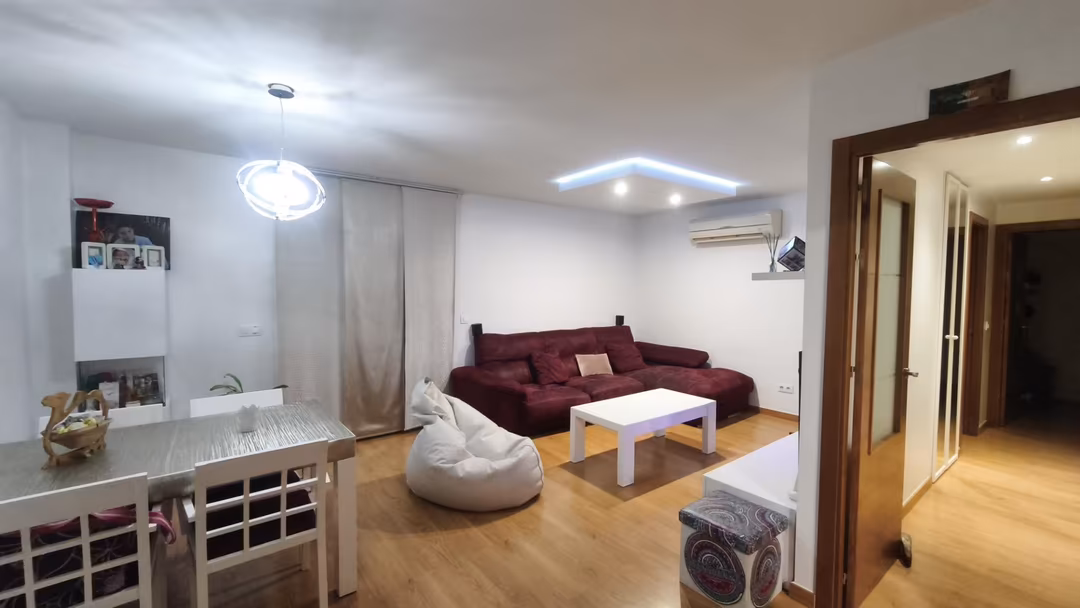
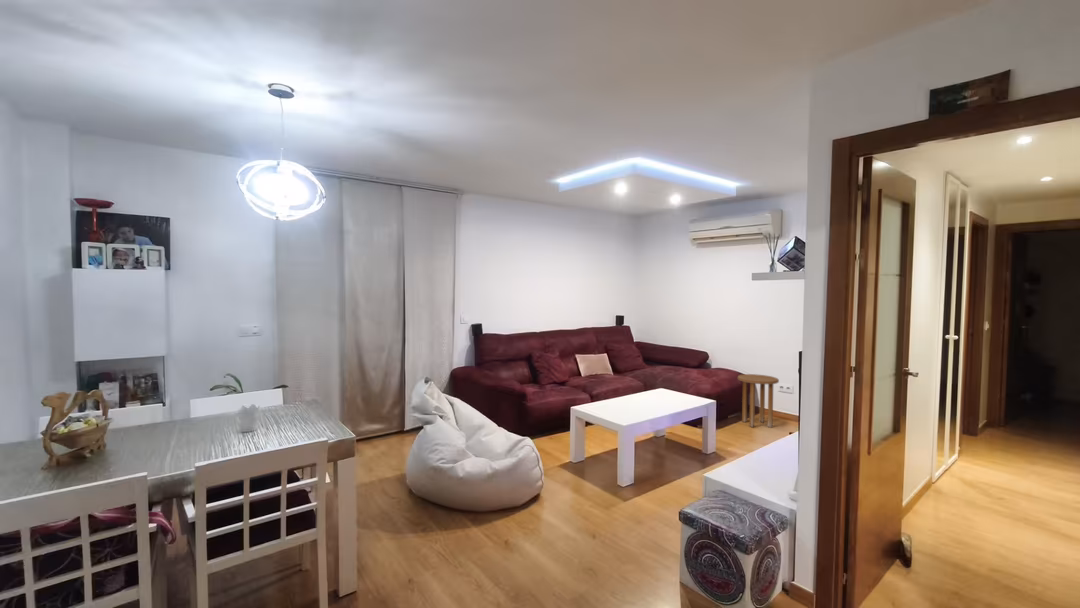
+ side table [737,373,780,428]
